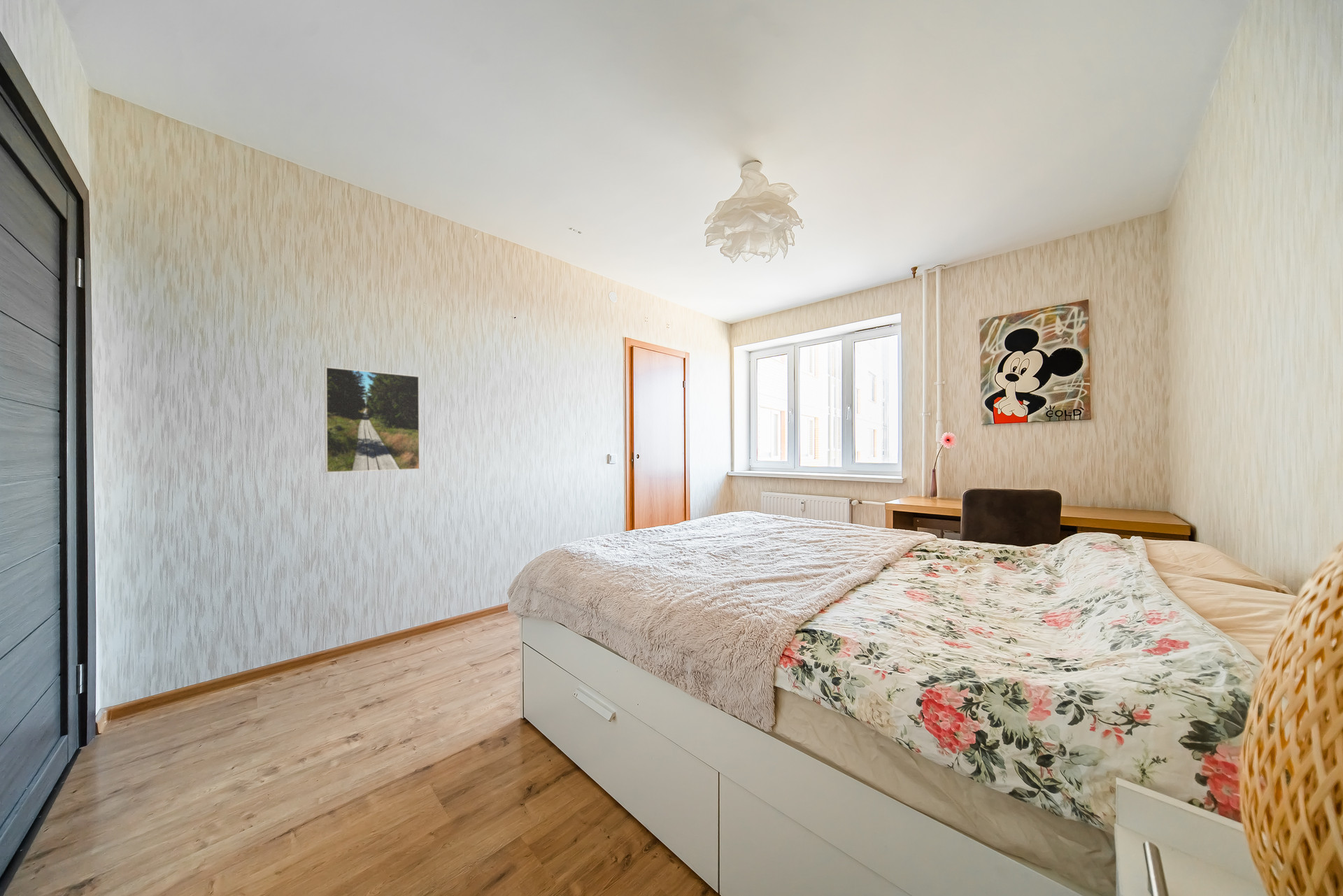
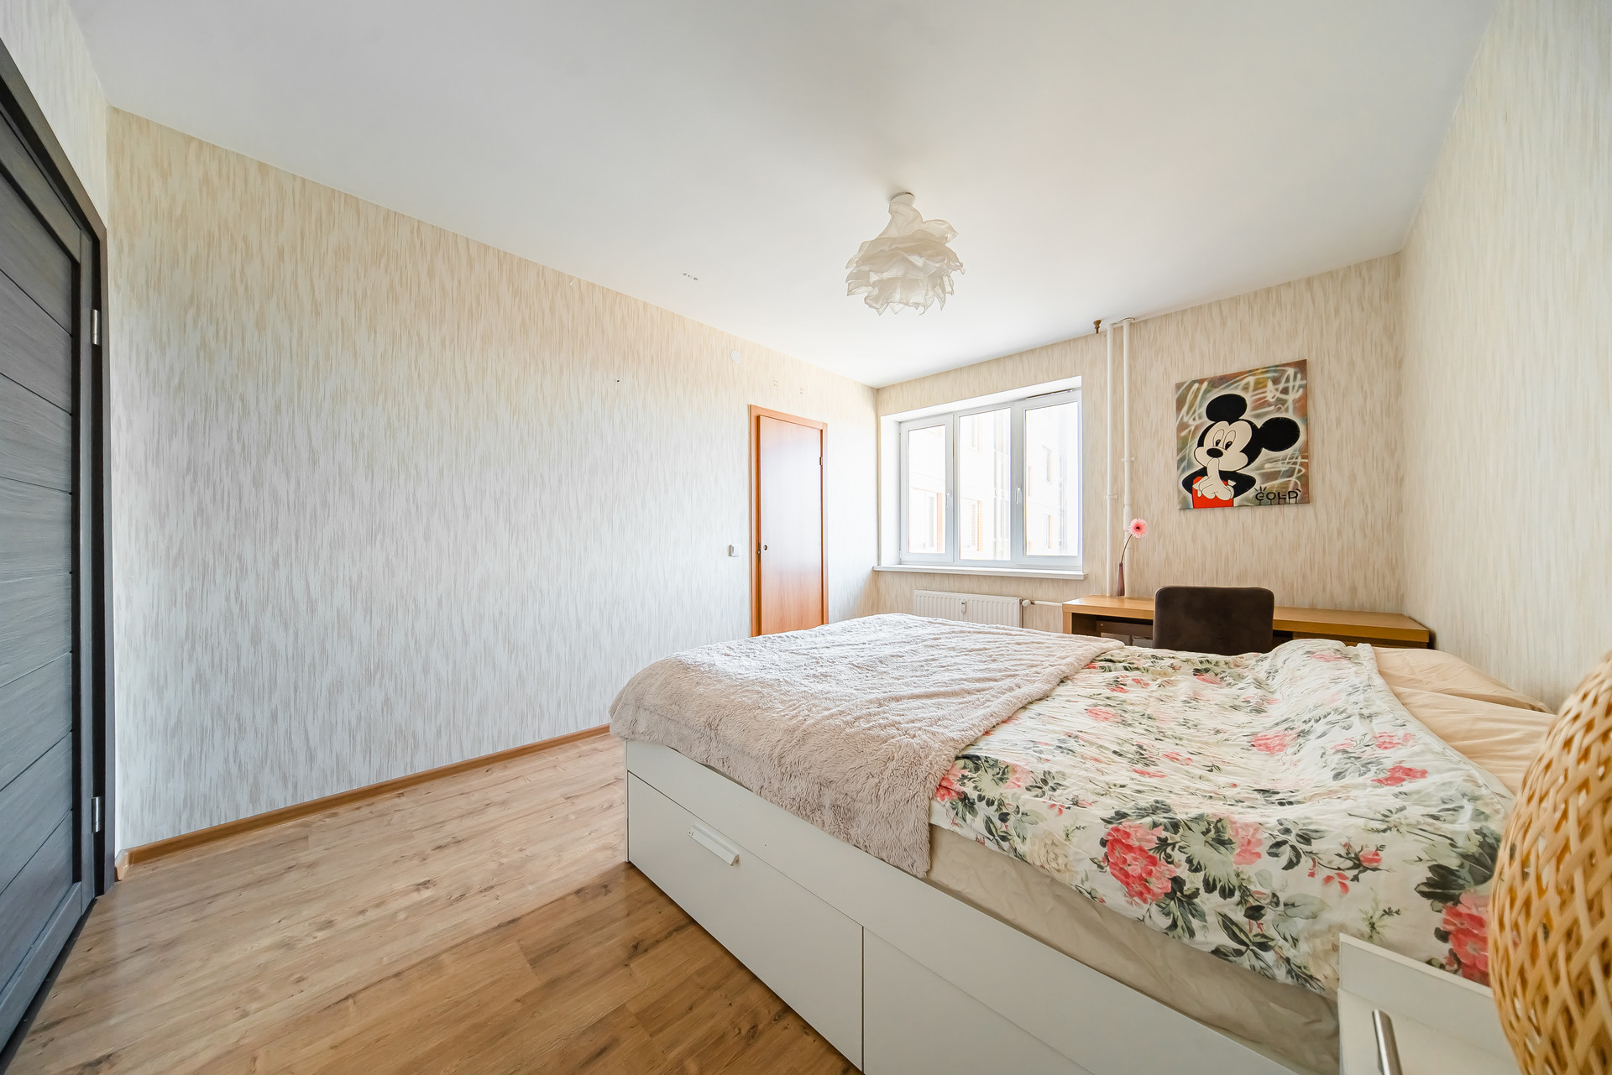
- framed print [324,366,420,474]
